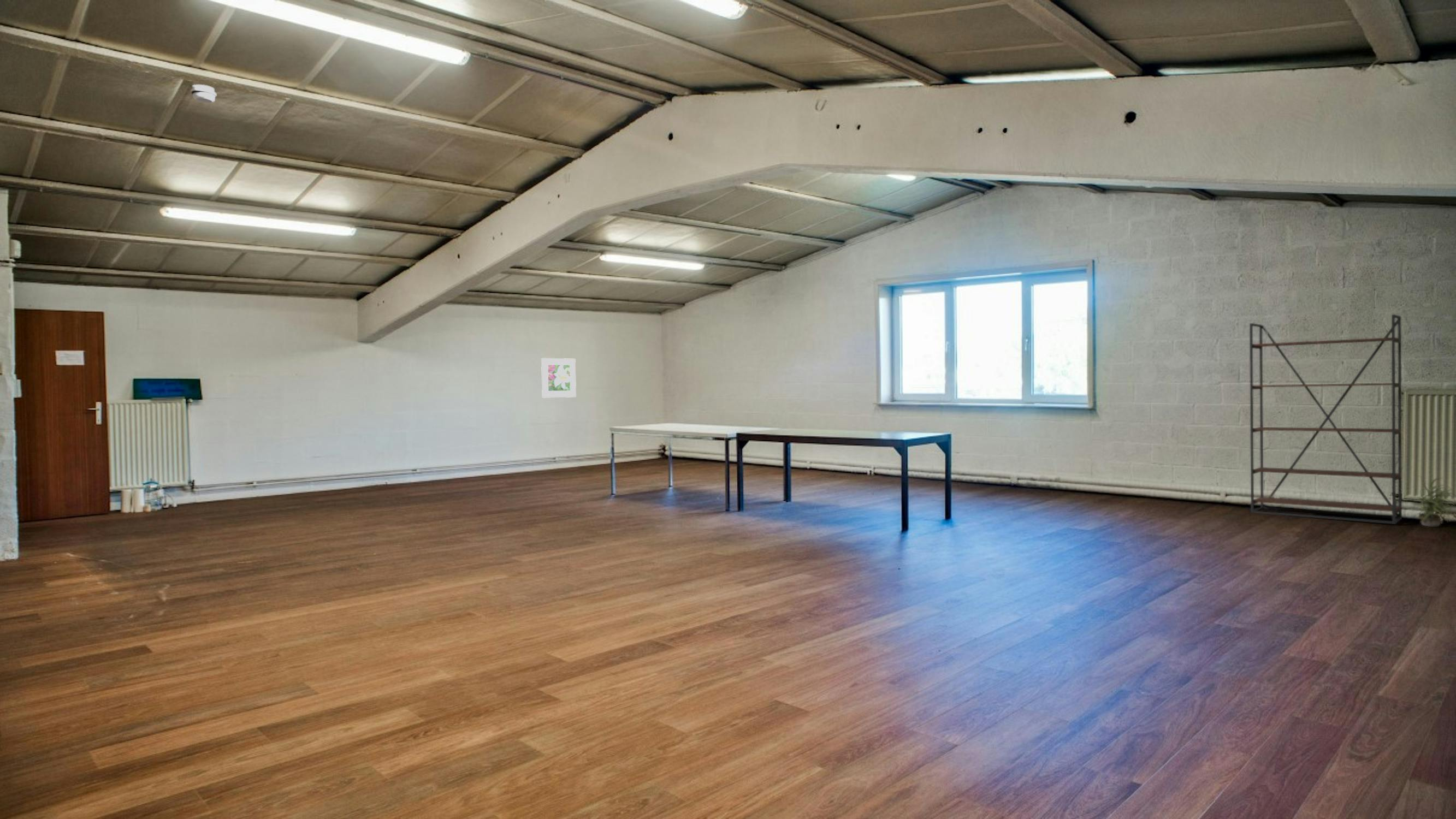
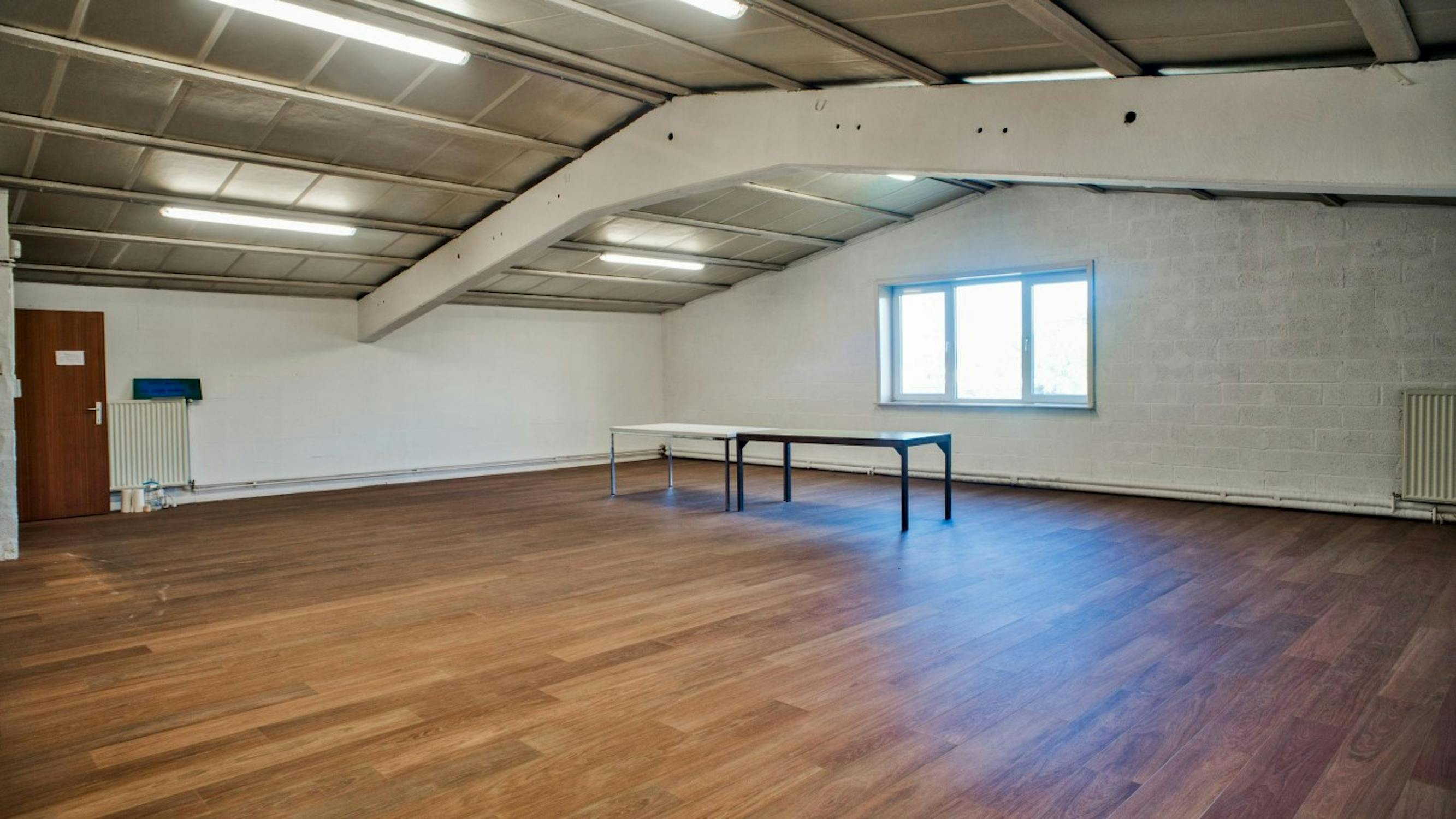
- smoke detector [191,84,217,104]
- potted plant [1414,475,1456,527]
- bookshelf [1249,314,1402,525]
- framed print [541,358,577,398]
